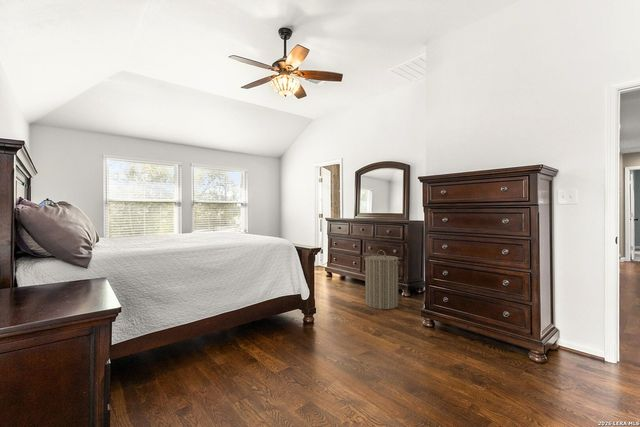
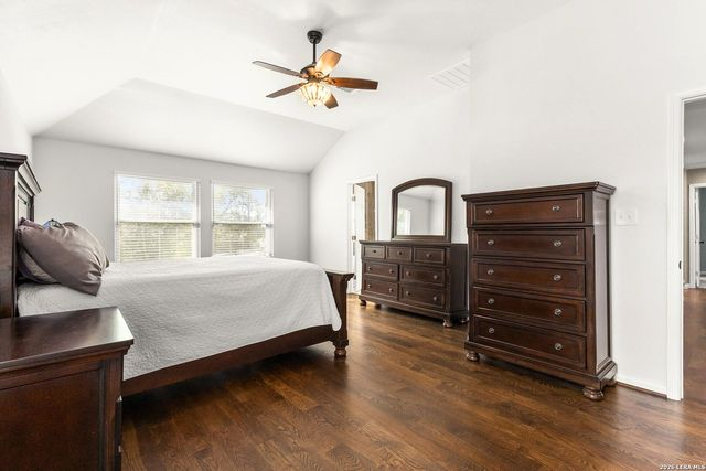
- laundry hamper [364,249,401,310]
